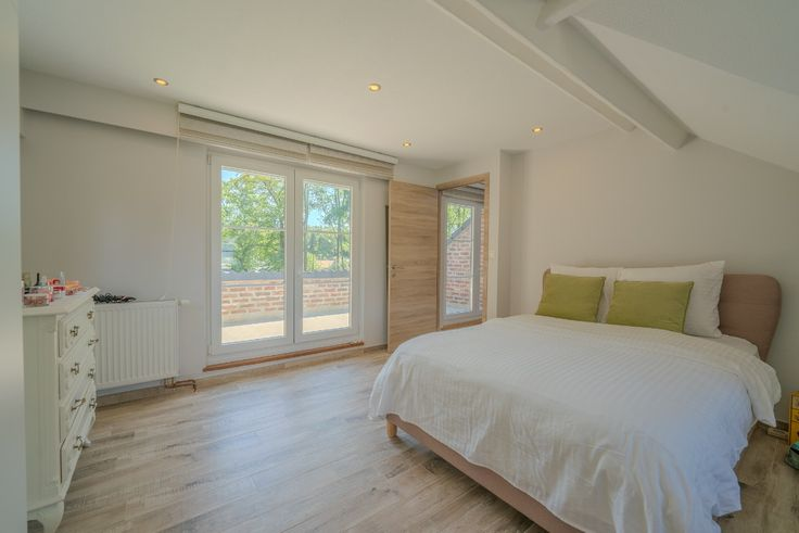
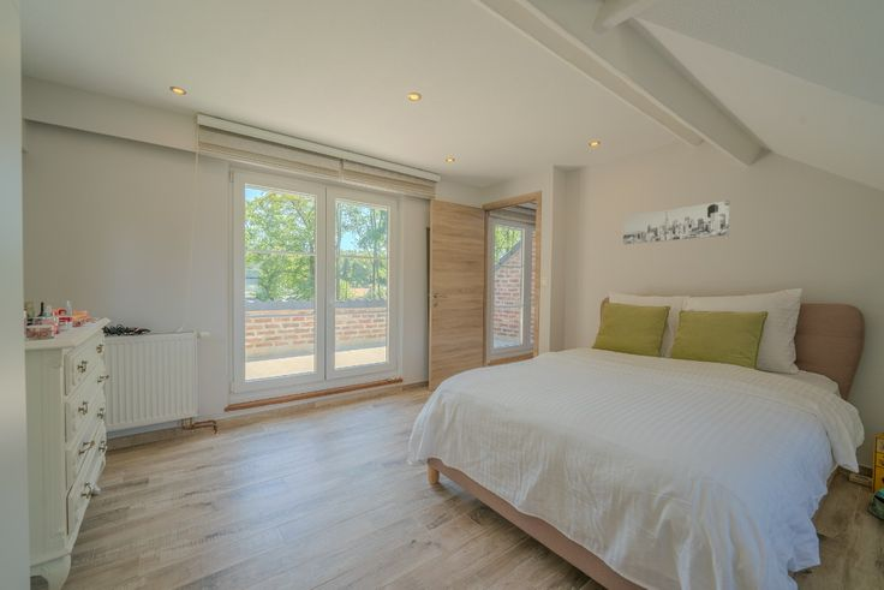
+ wall art [622,199,730,245]
